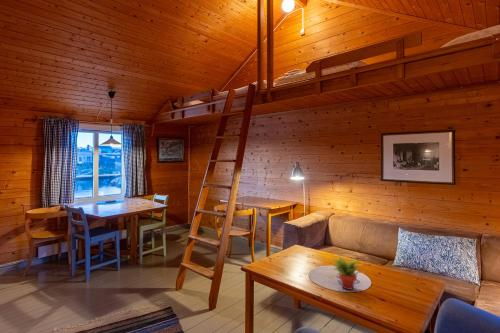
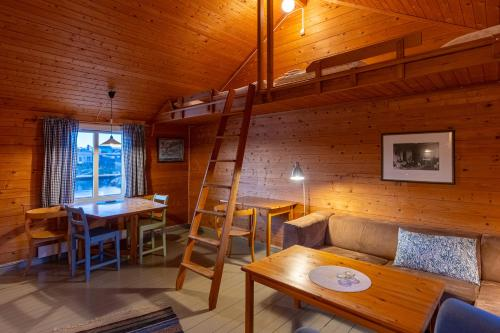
- succulent plant [330,254,367,291]
